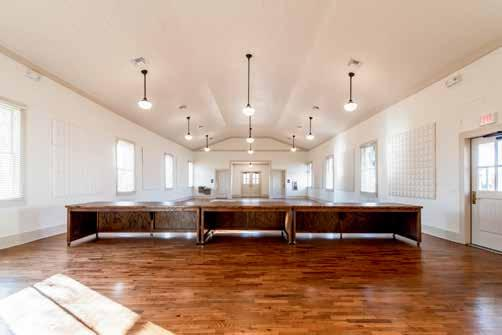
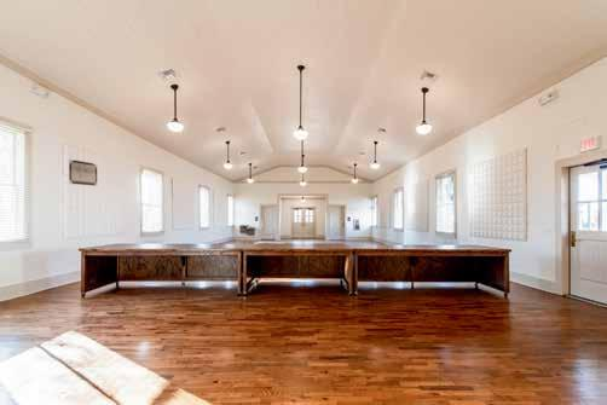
+ map [68,158,98,187]
